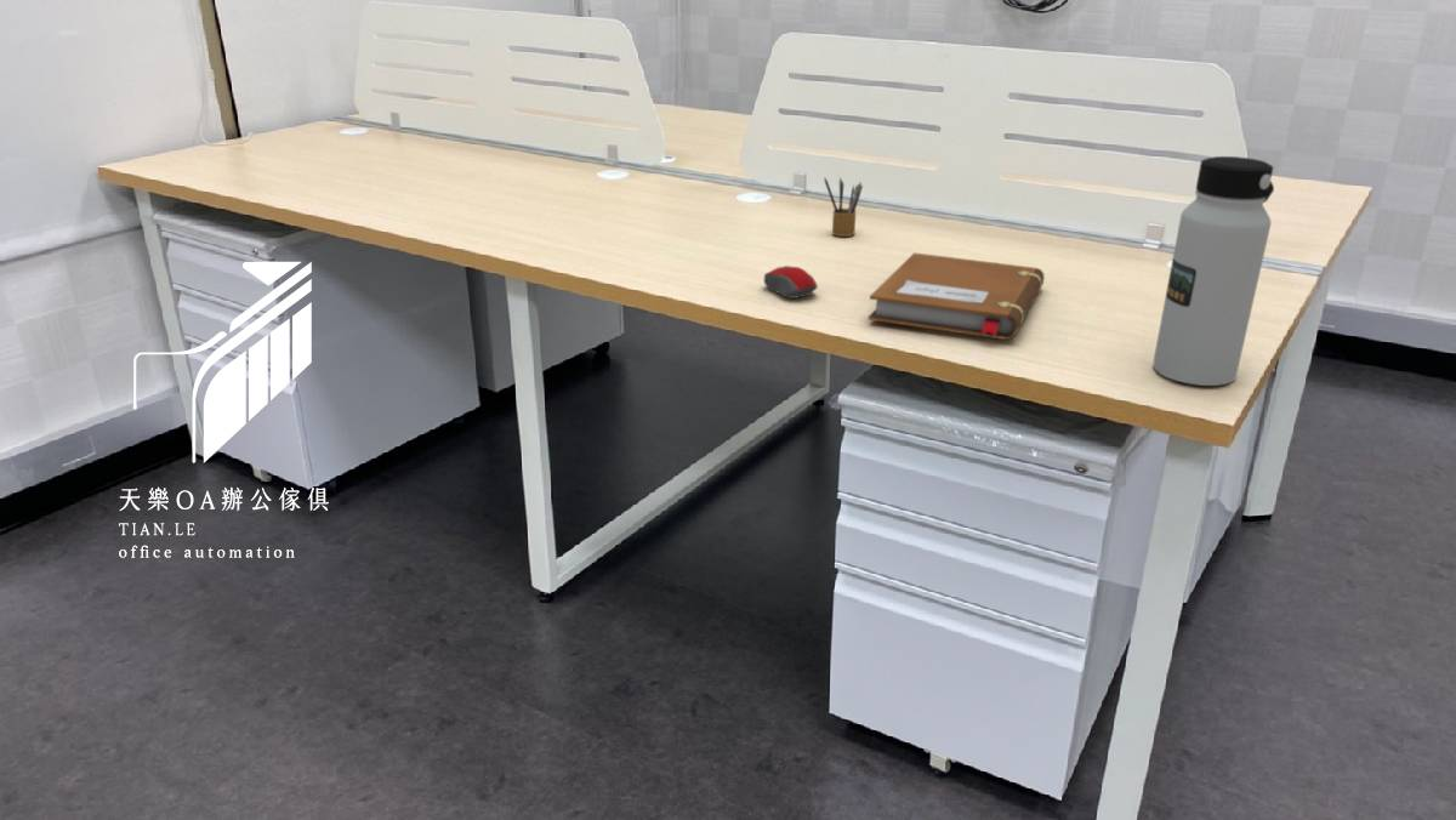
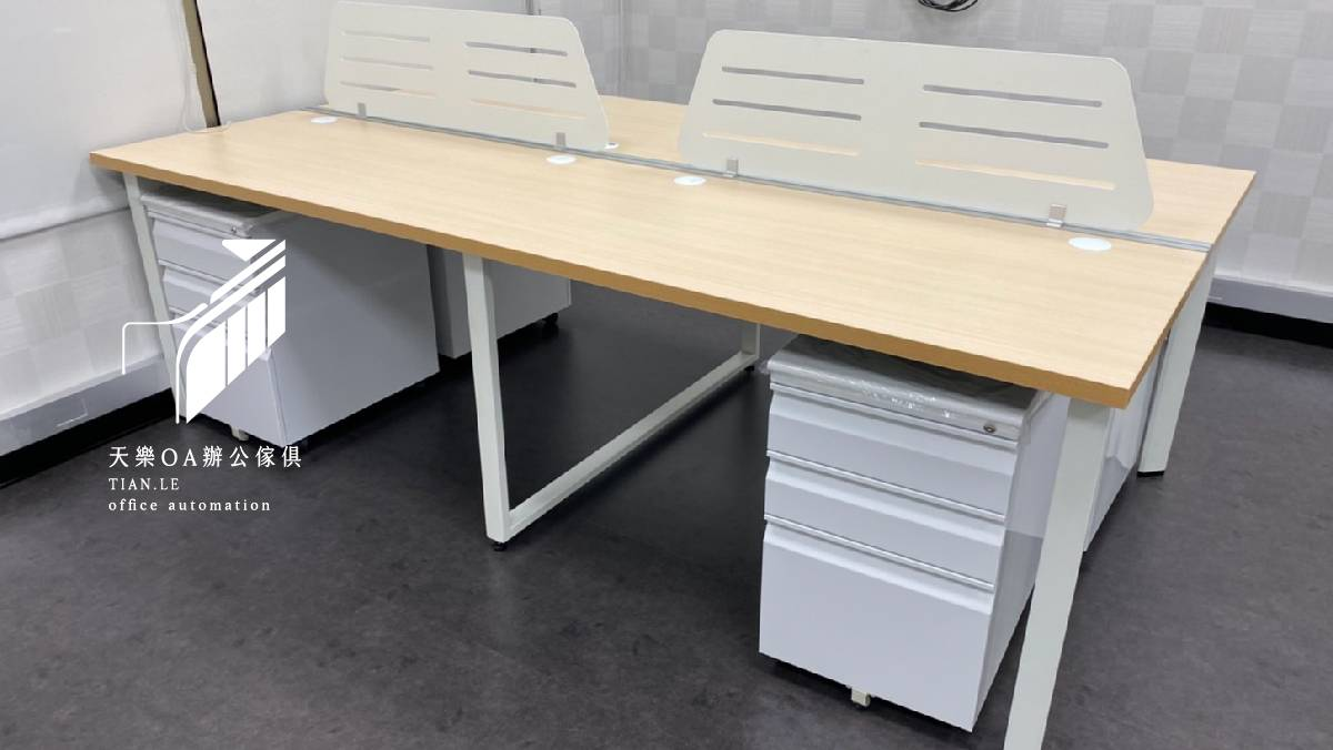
- notebook [868,251,1046,341]
- pencil box [823,176,864,238]
- water bottle [1151,155,1275,387]
- computer mouse [763,264,819,300]
